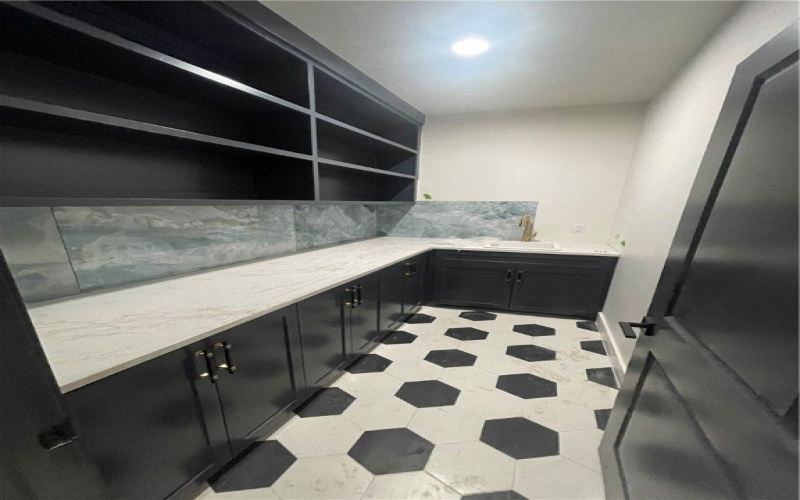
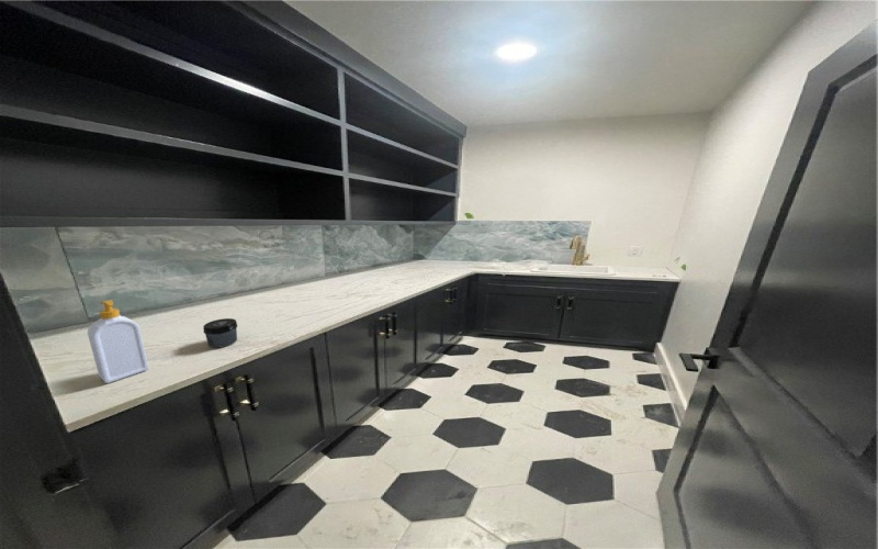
+ soap bottle [87,299,149,384]
+ jar [202,317,238,349]
